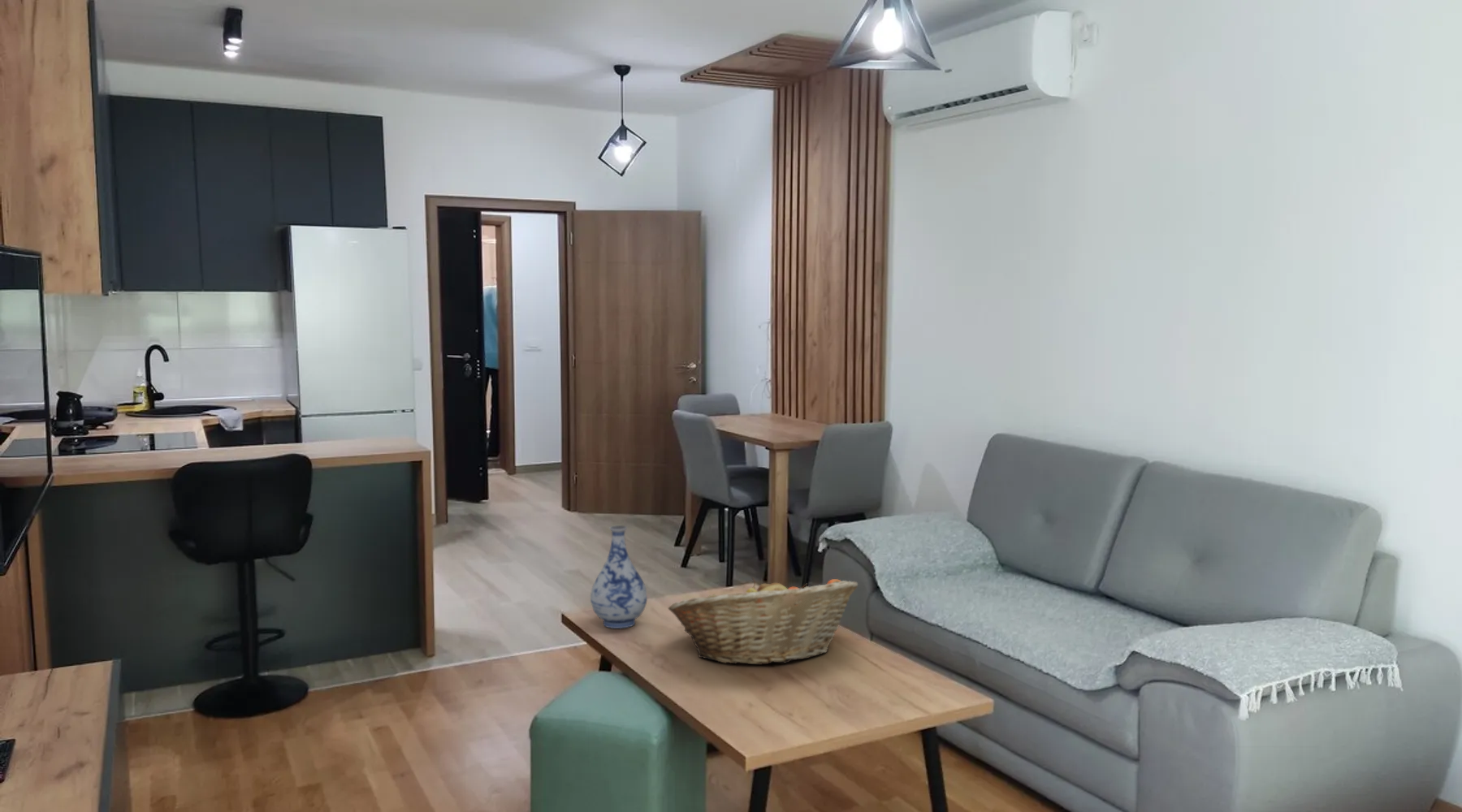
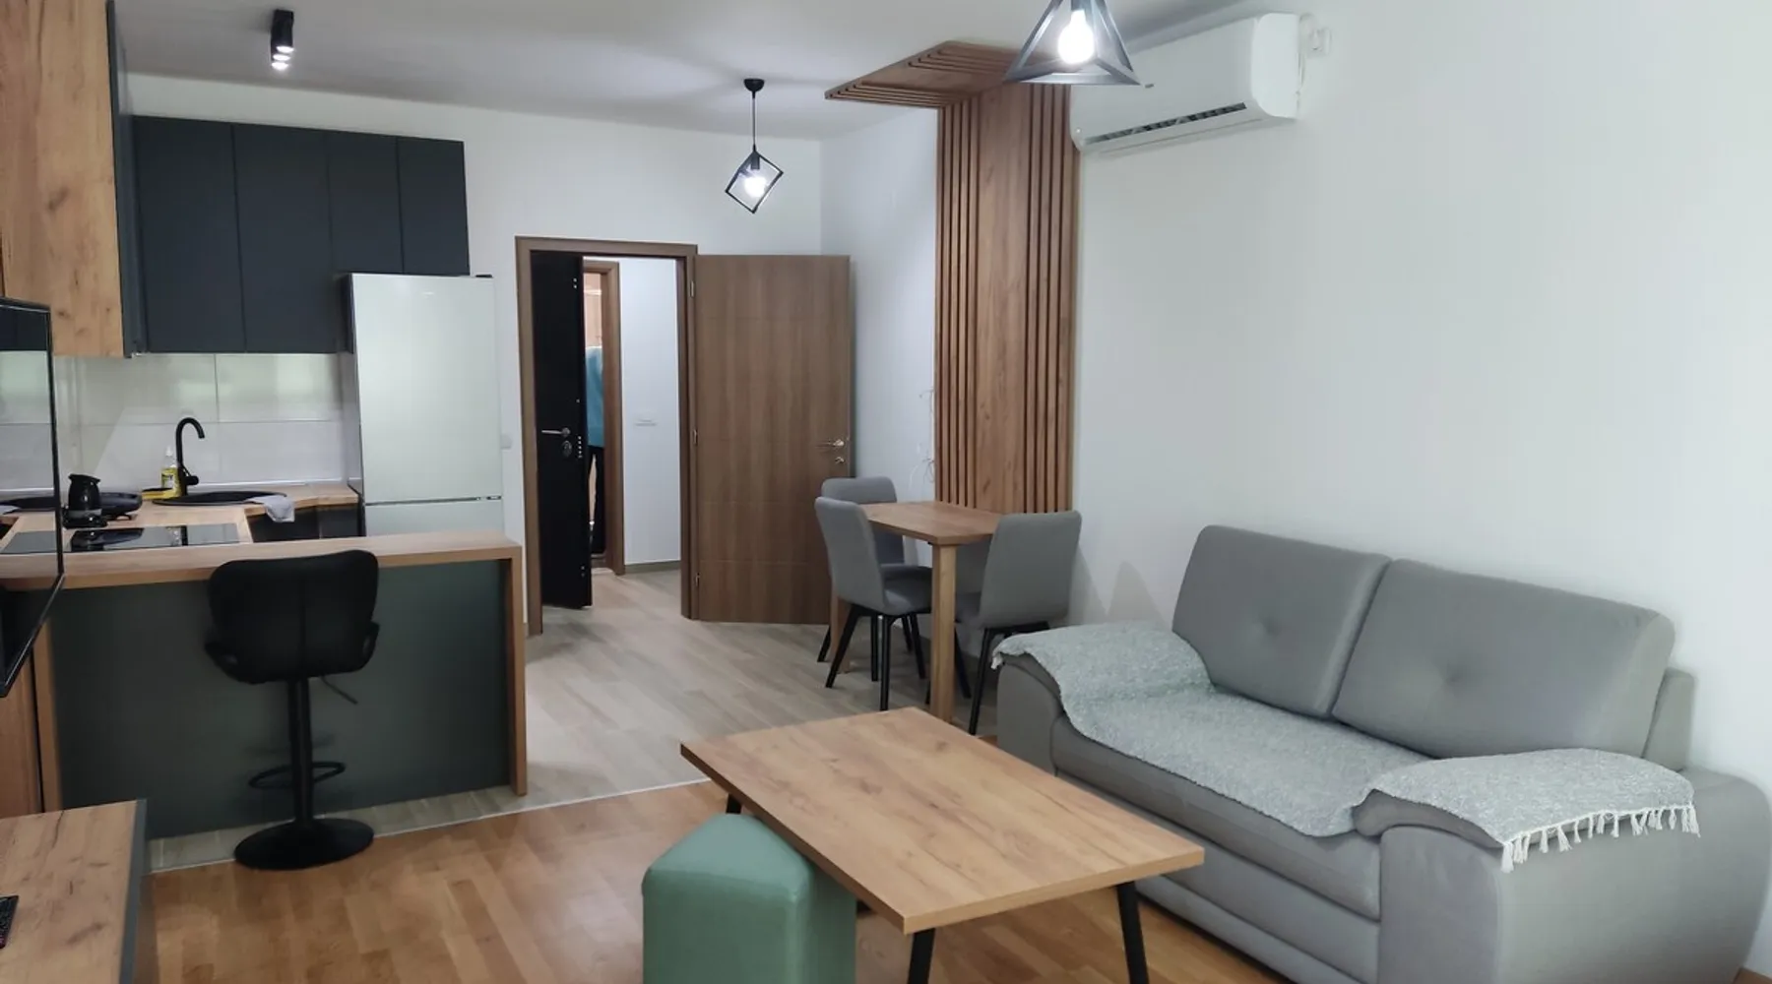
- vase [590,525,648,629]
- fruit basket [668,577,859,666]
